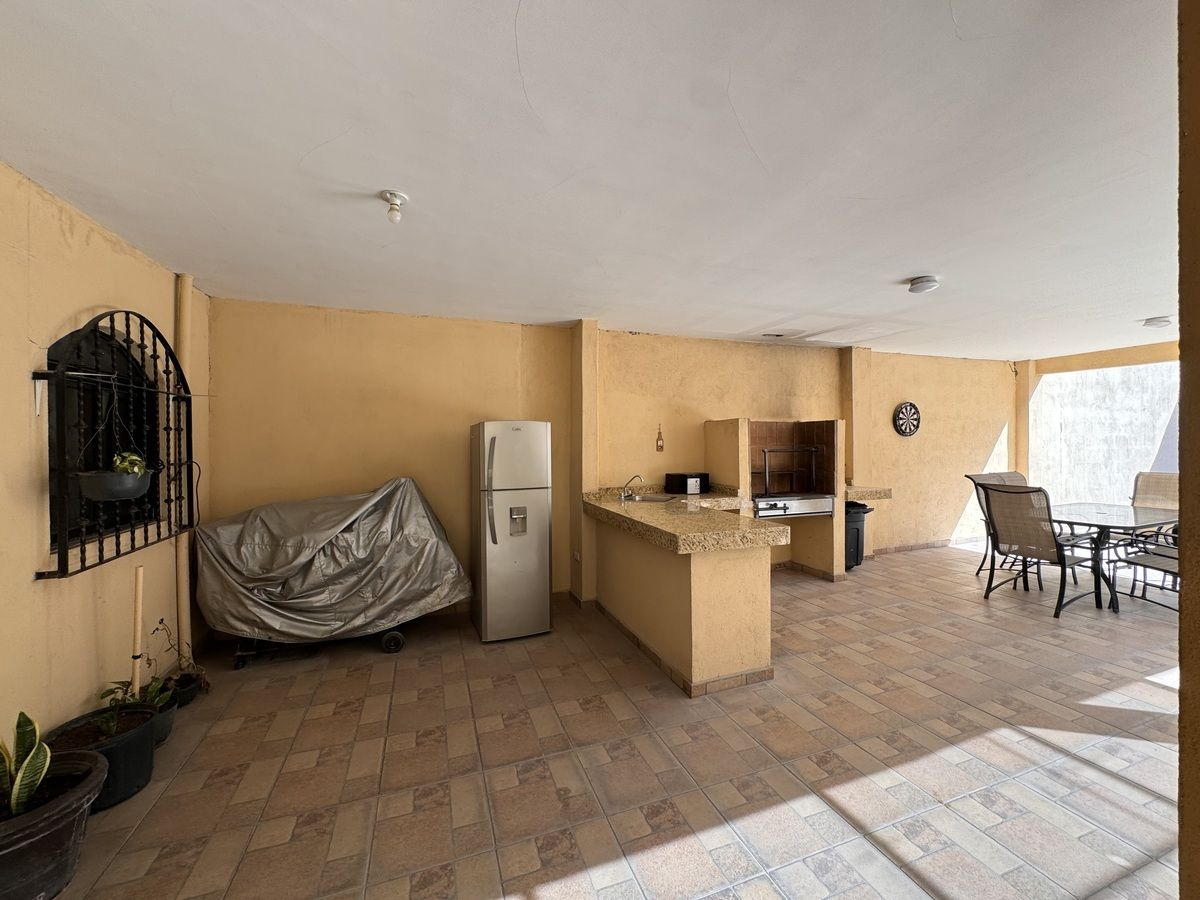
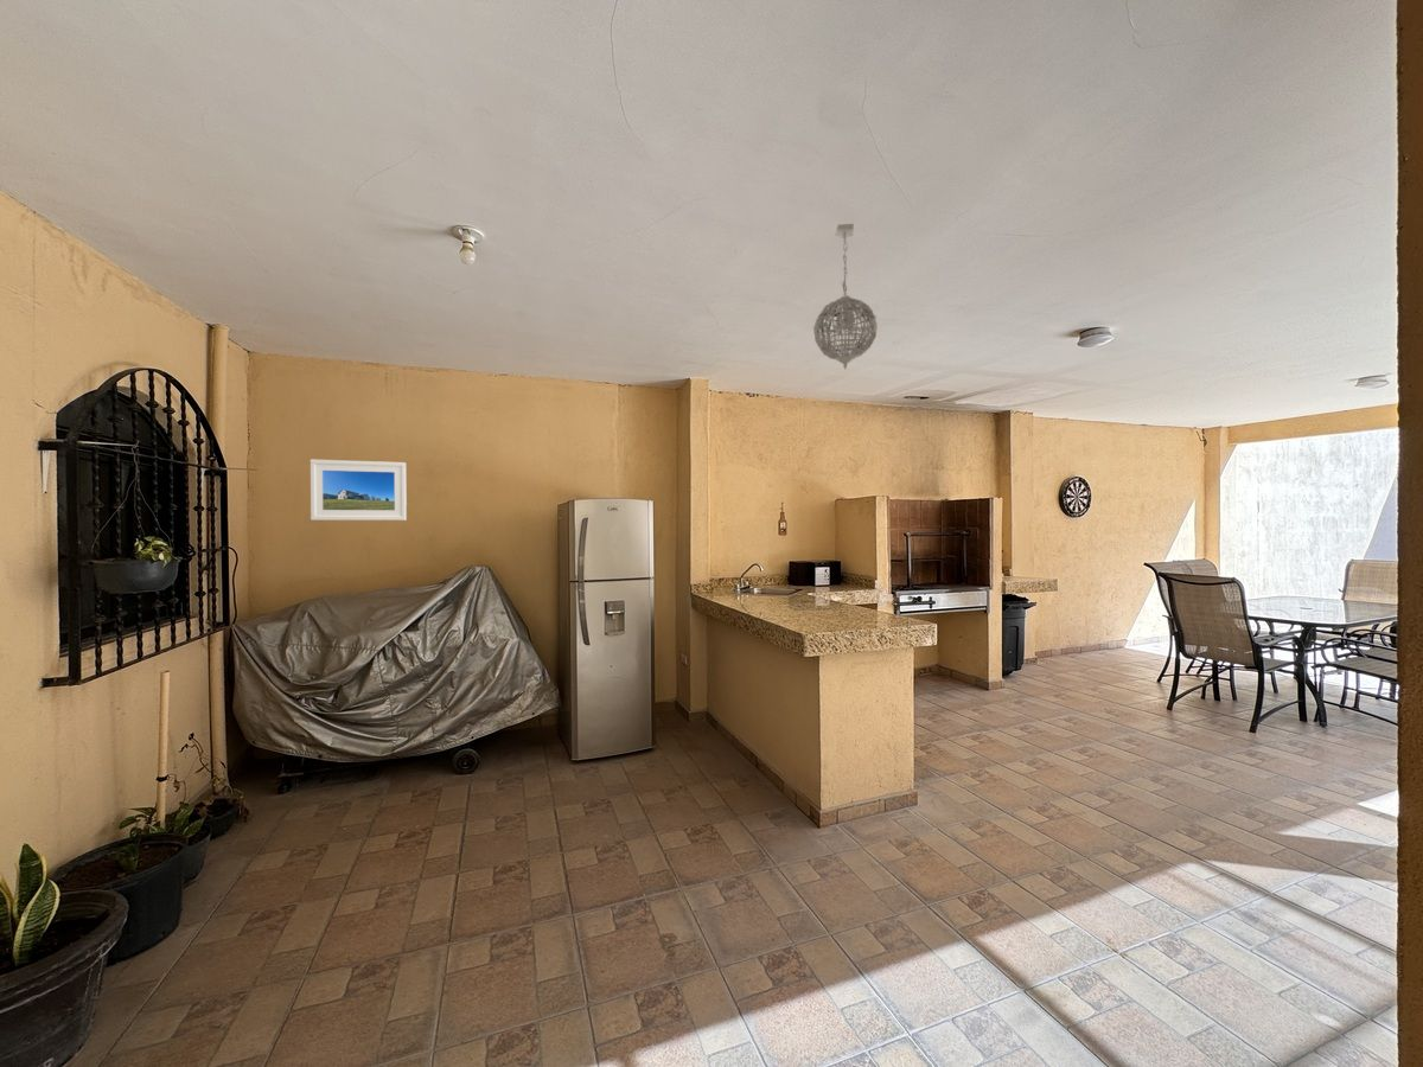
+ pendant light [812,223,879,370]
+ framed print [310,459,408,522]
